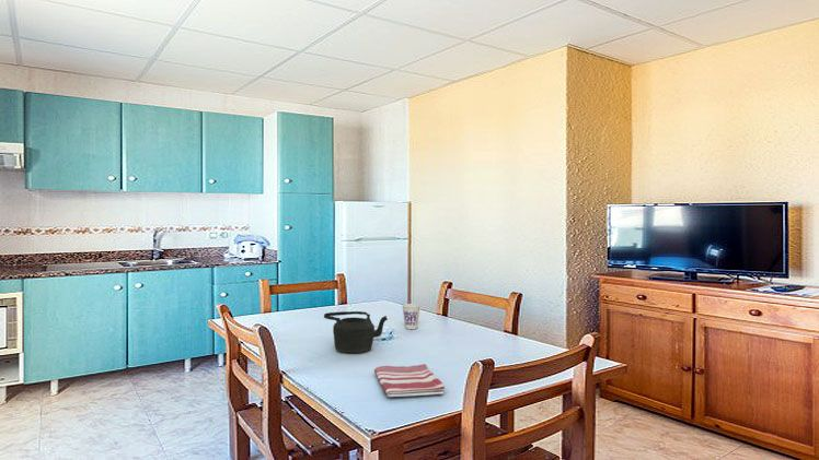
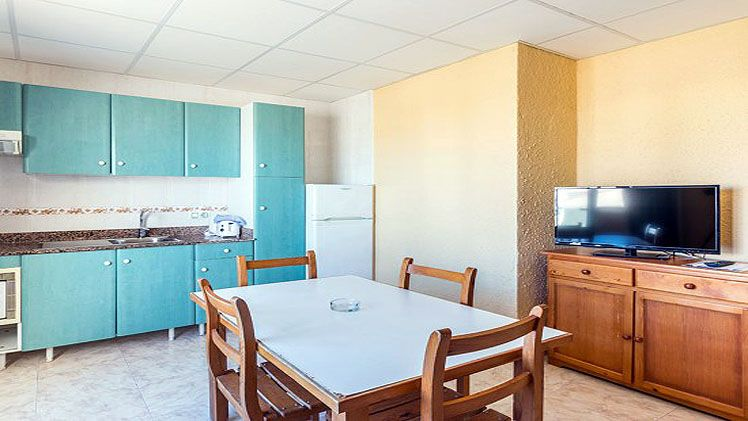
- teapot [323,310,389,354]
- cup [401,303,422,330]
- dish towel [373,363,446,398]
